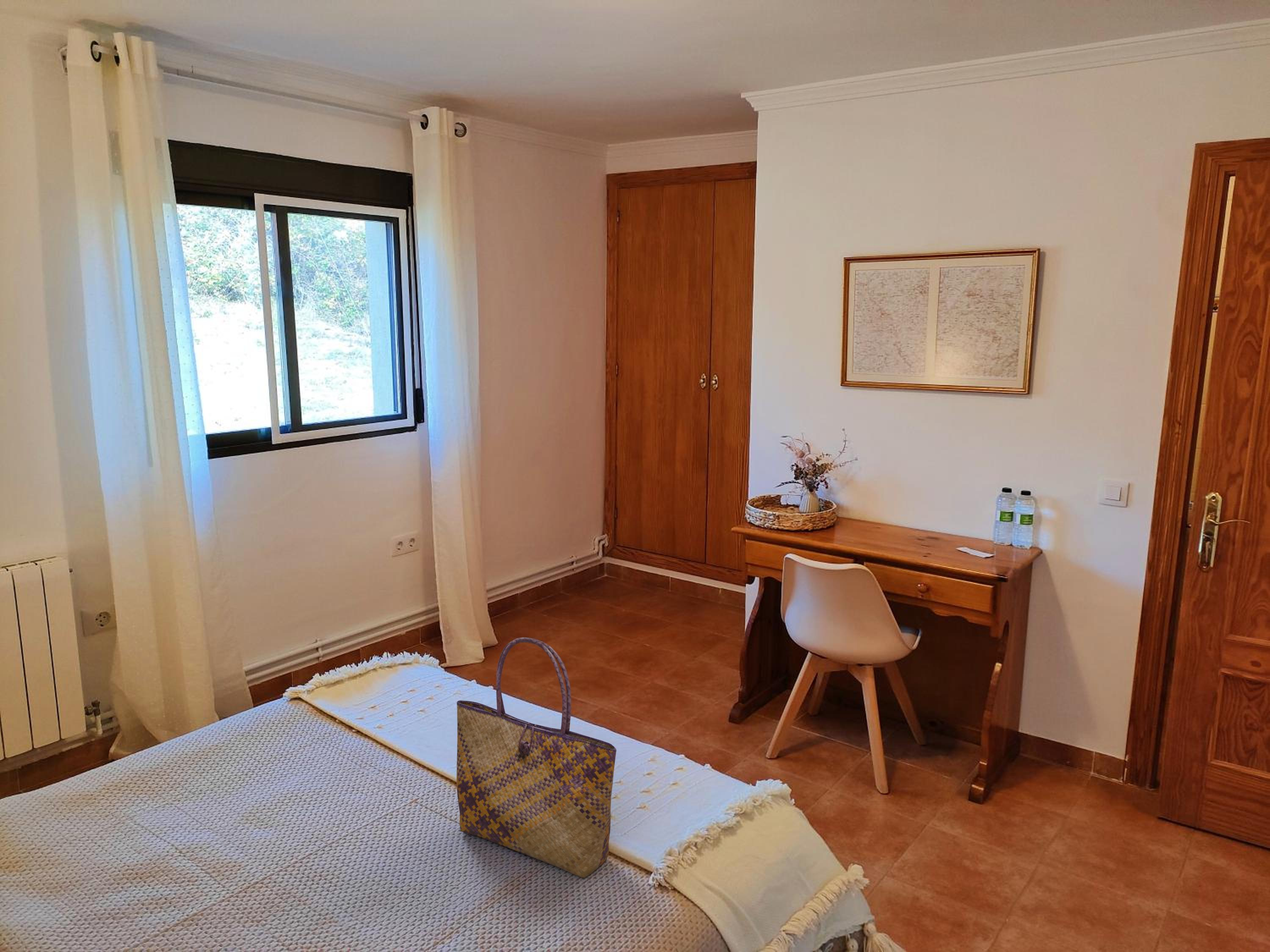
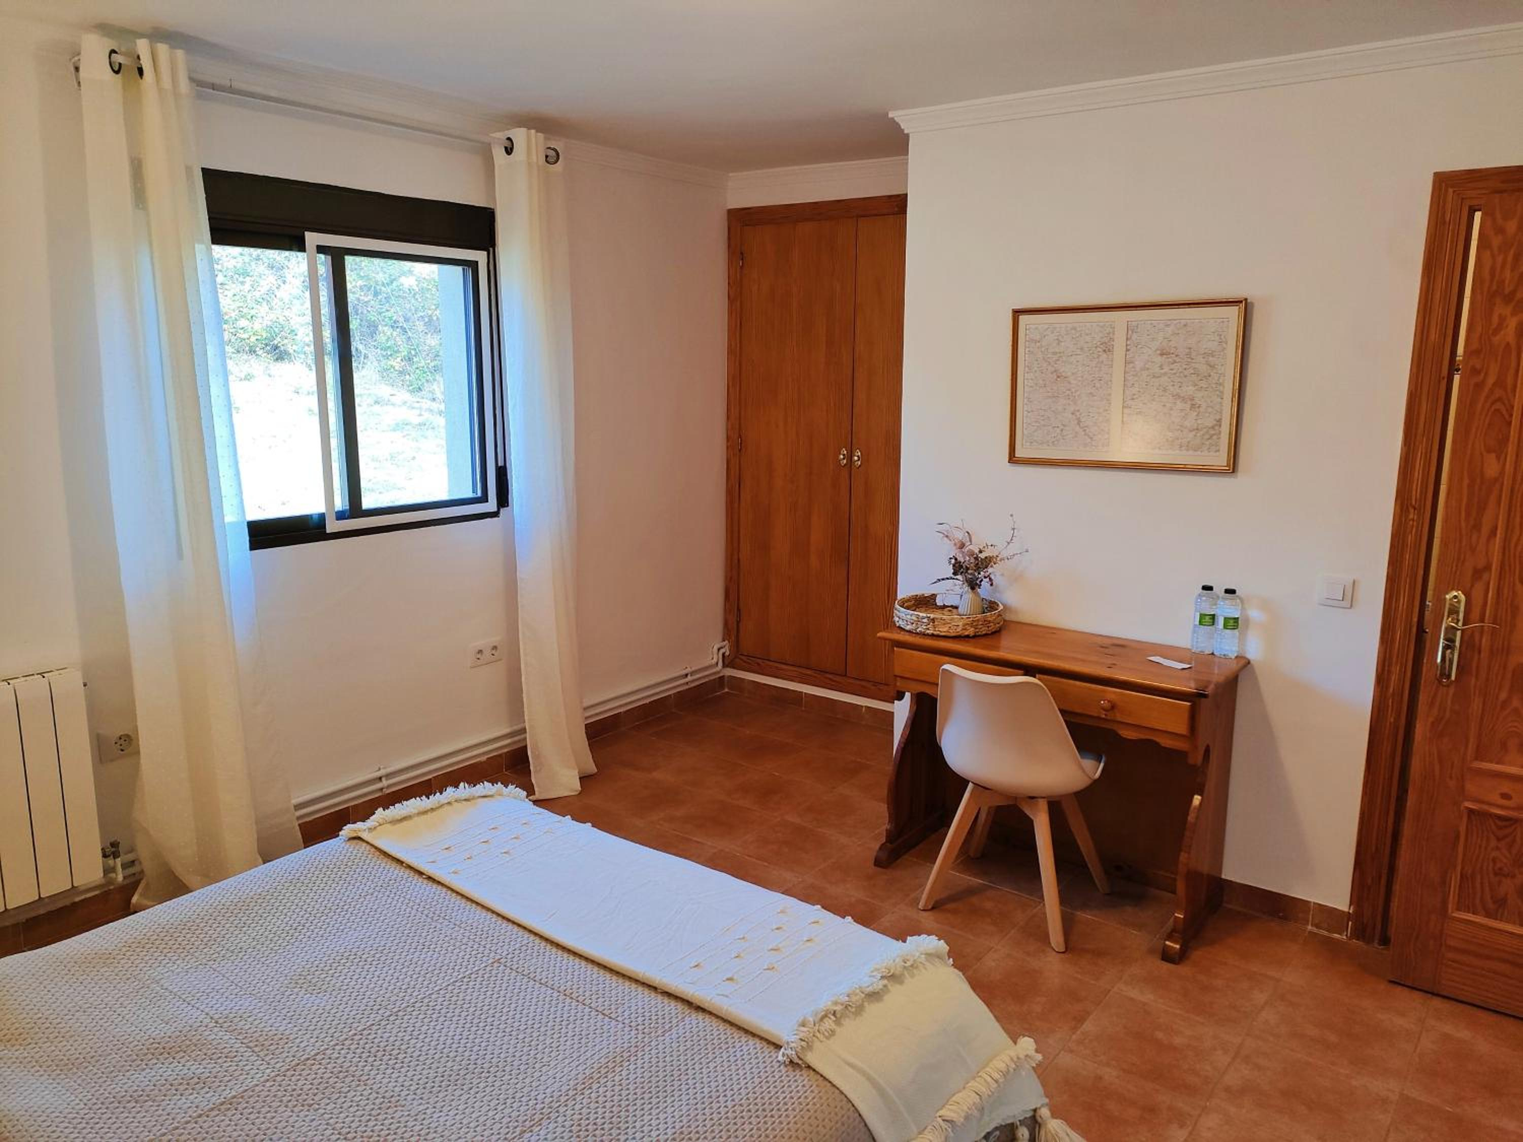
- tote bag [456,637,617,878]
